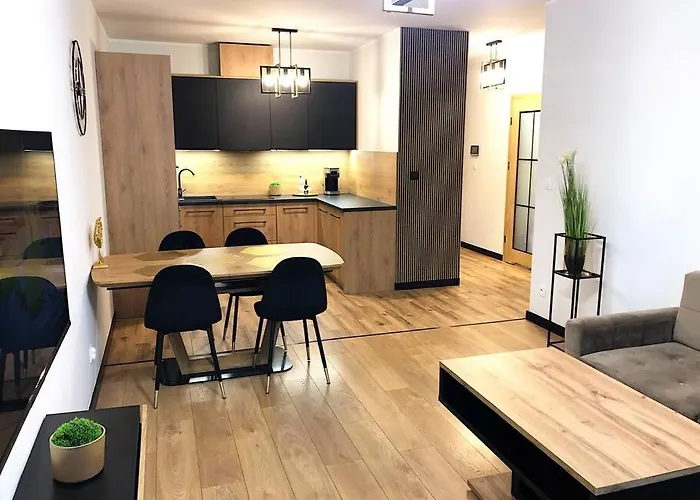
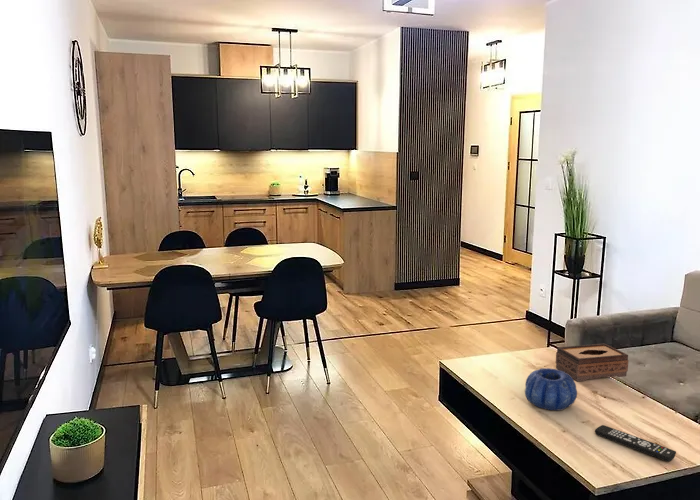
+ tissue box [555,342,630,382]
+ remote control [594,424,677,463]
+ decorative bowl [524,367,578,411]
